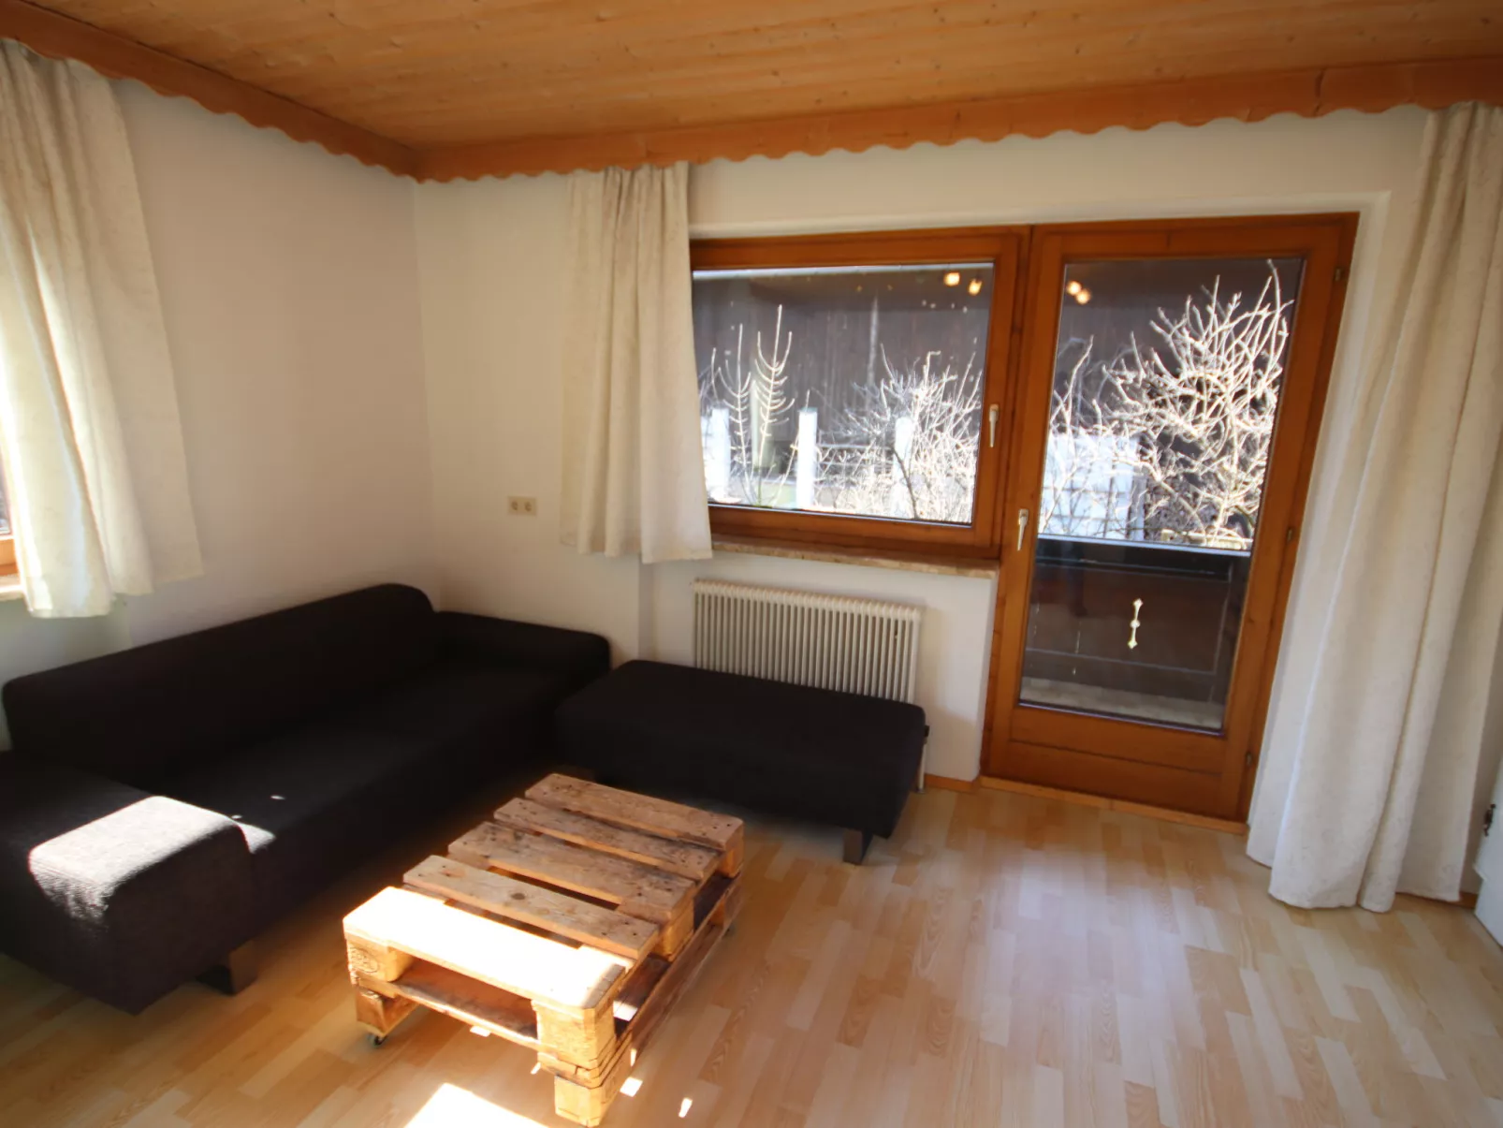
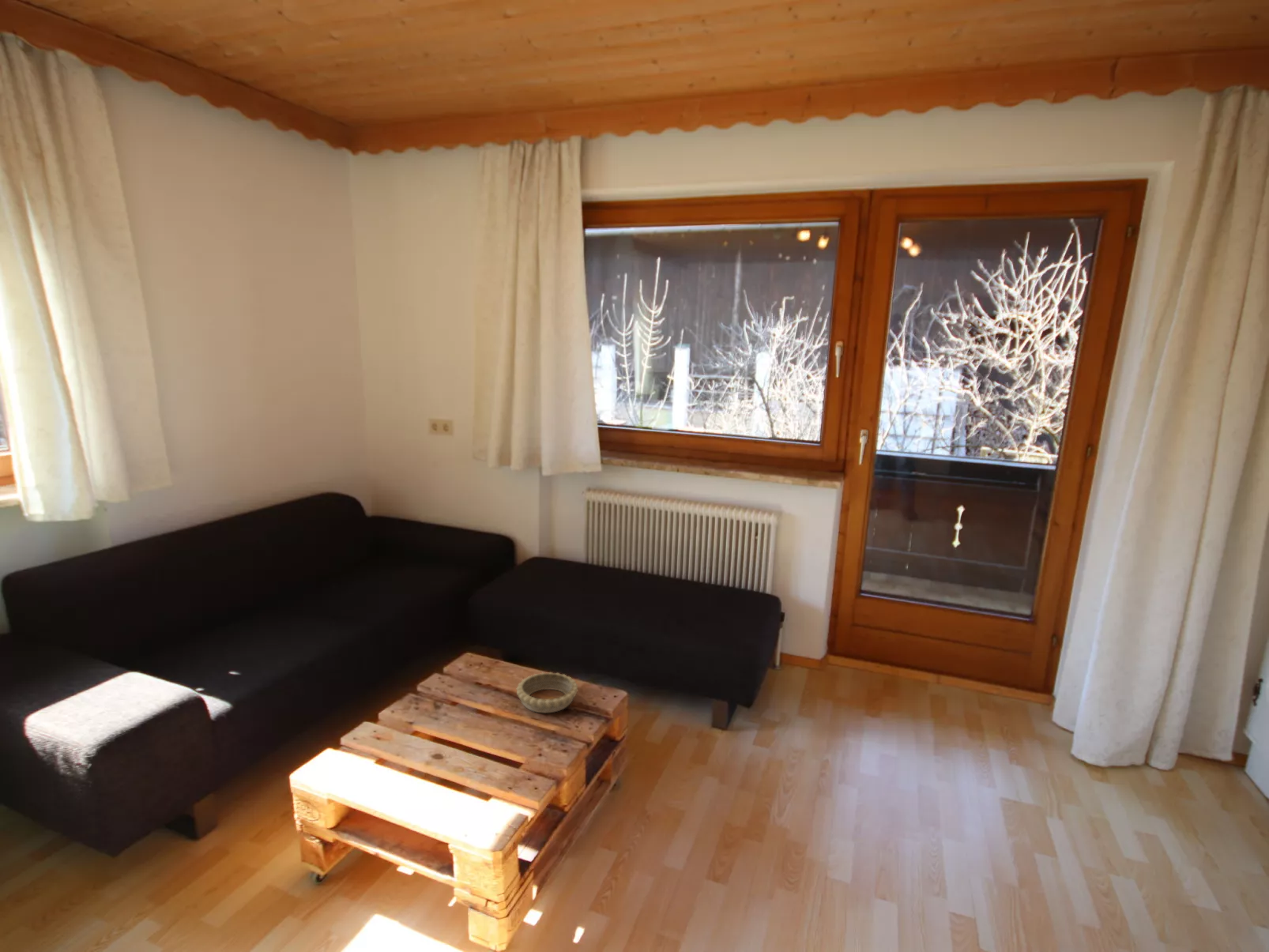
+ decorative bowl [515,672,579,713]
